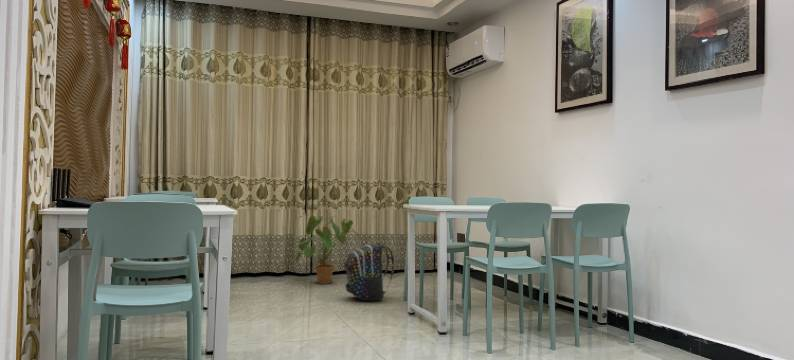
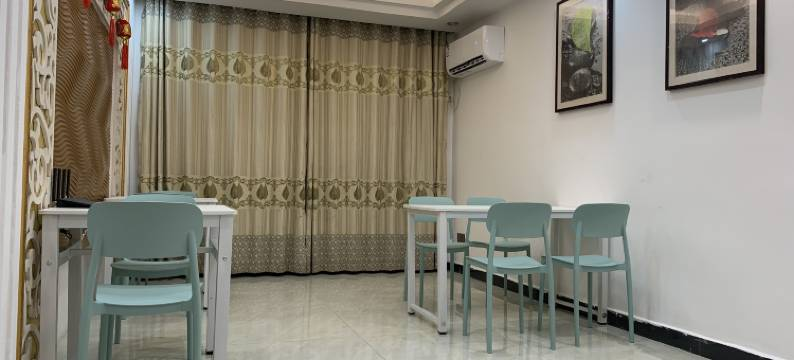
- backpack [343,242,396,302]
- house plant [294,215,365,285]
